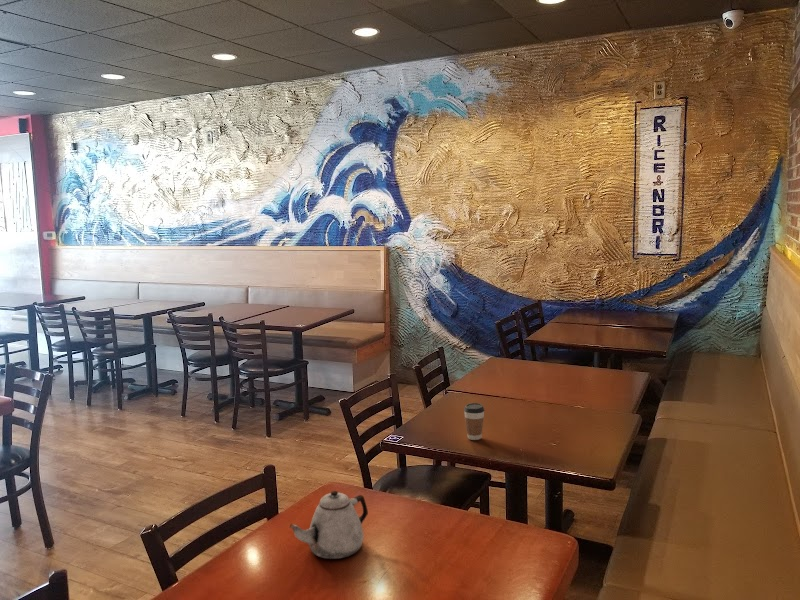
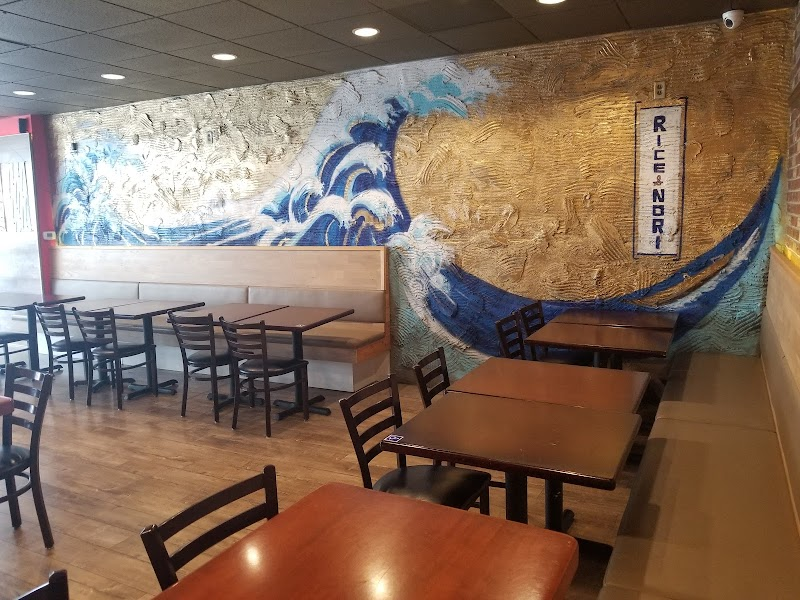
- coffee cup [463,402,485,441]
- teapot [289,490,369,560]
